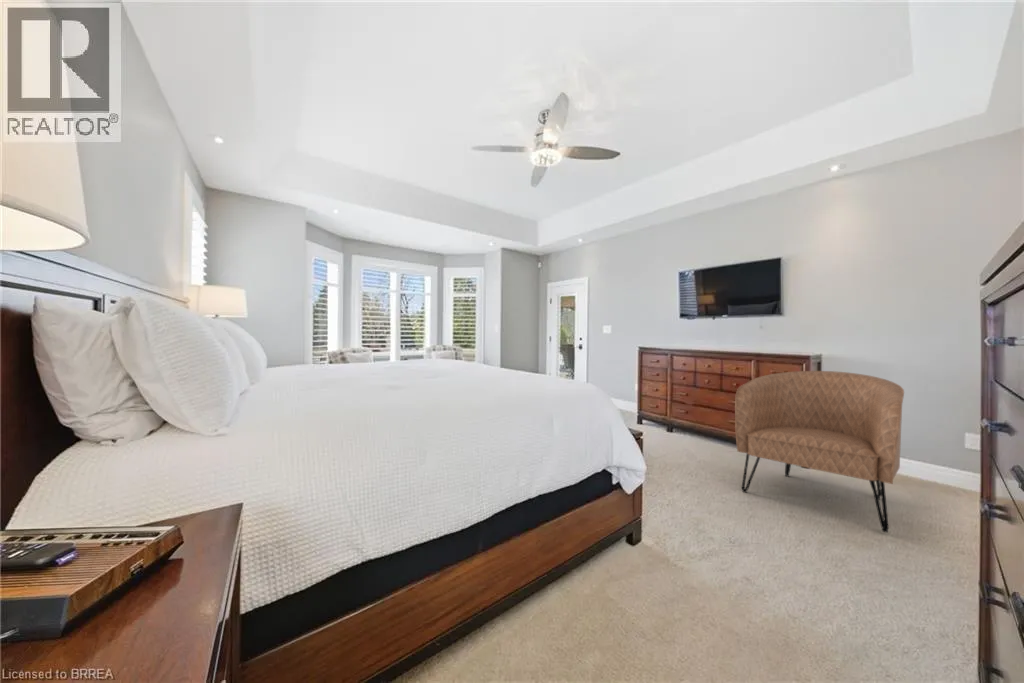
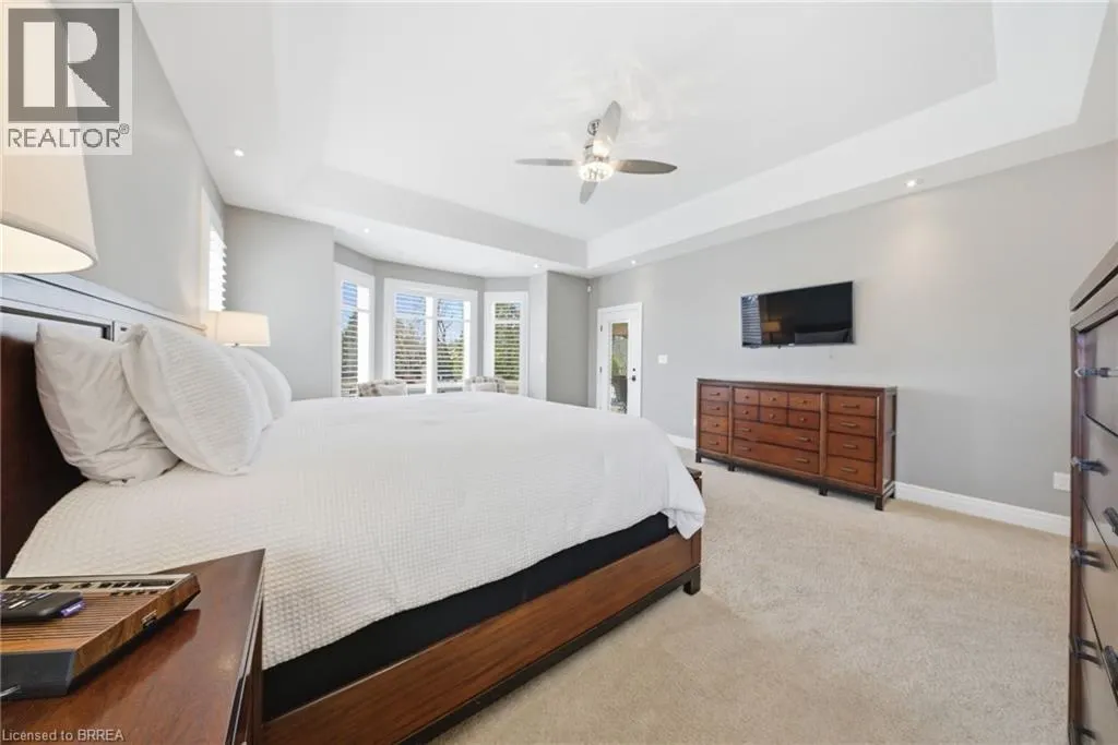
- armchair [734,370,905,534]
